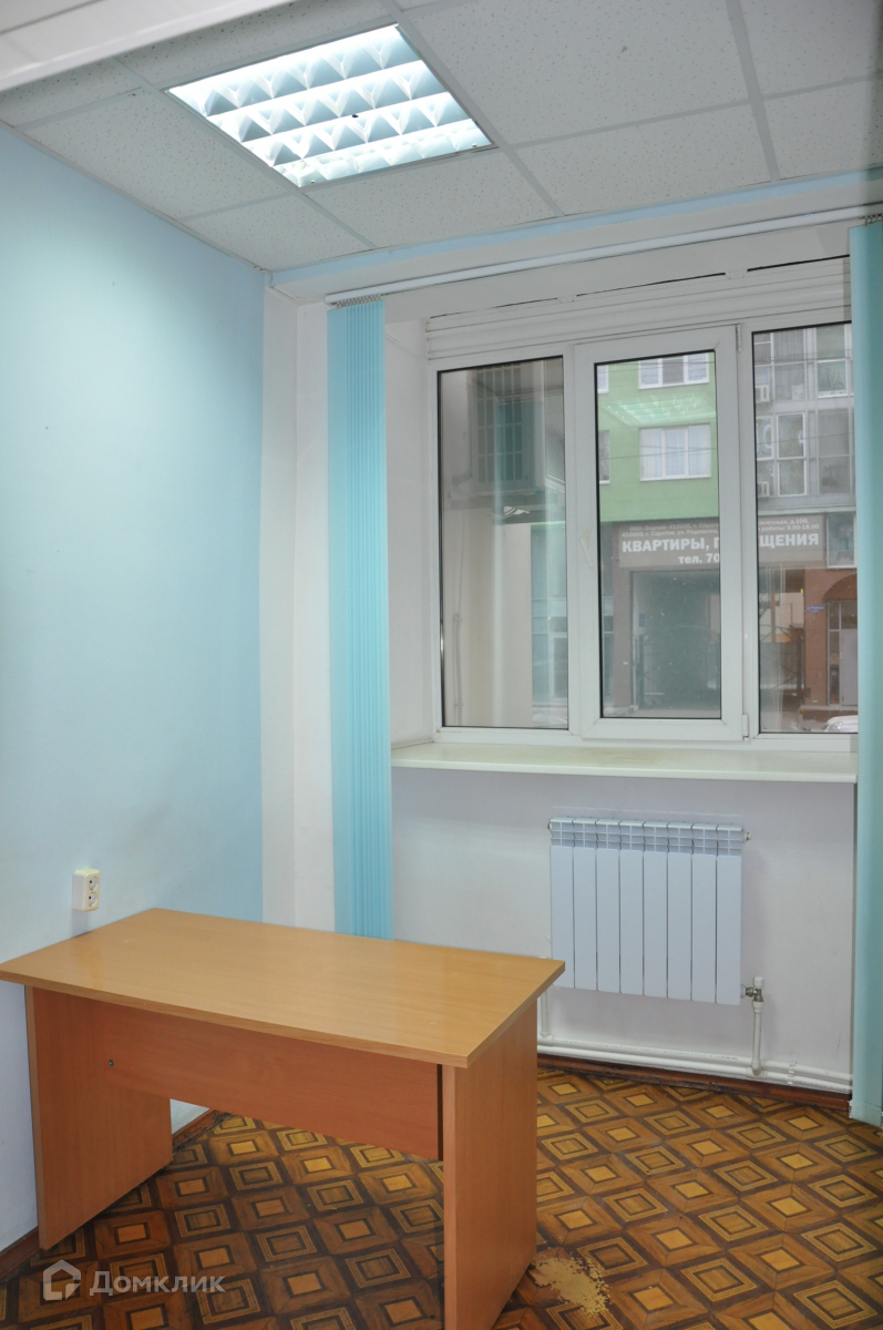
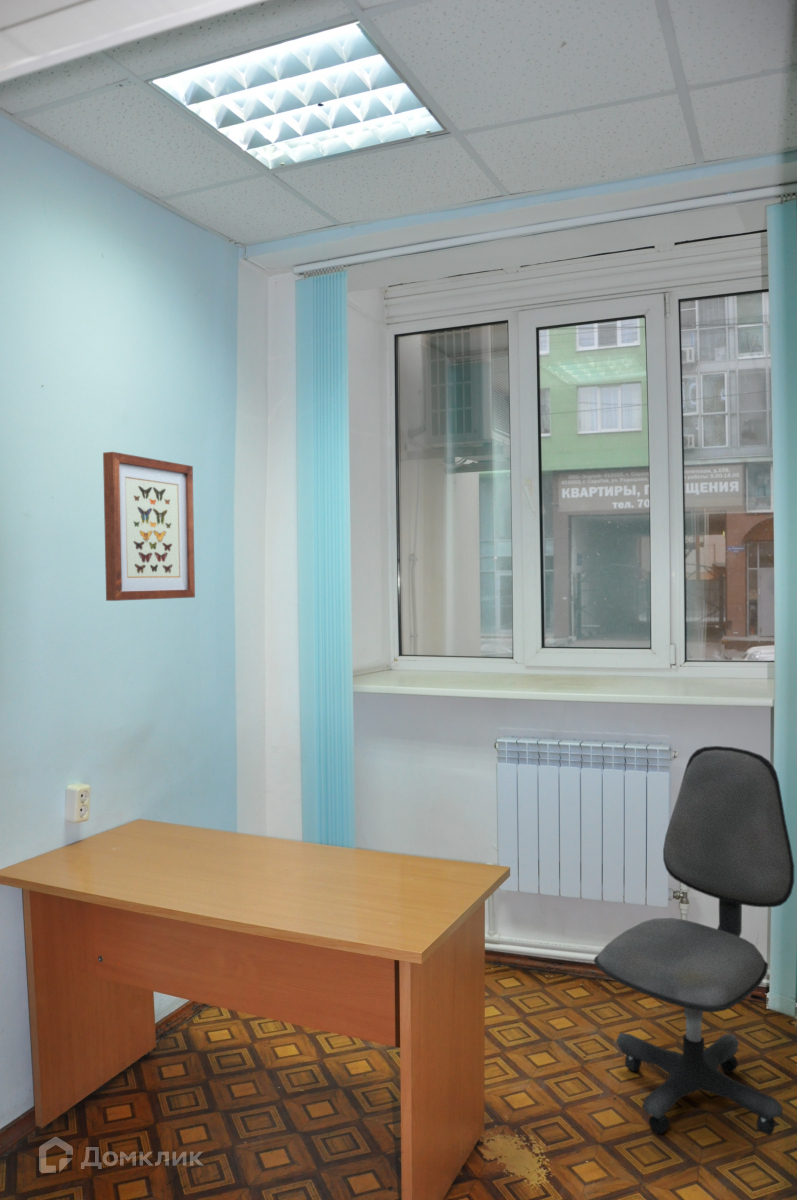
+ wall art [102,451,196,602]
+ office chair [593,745,795,1136]
